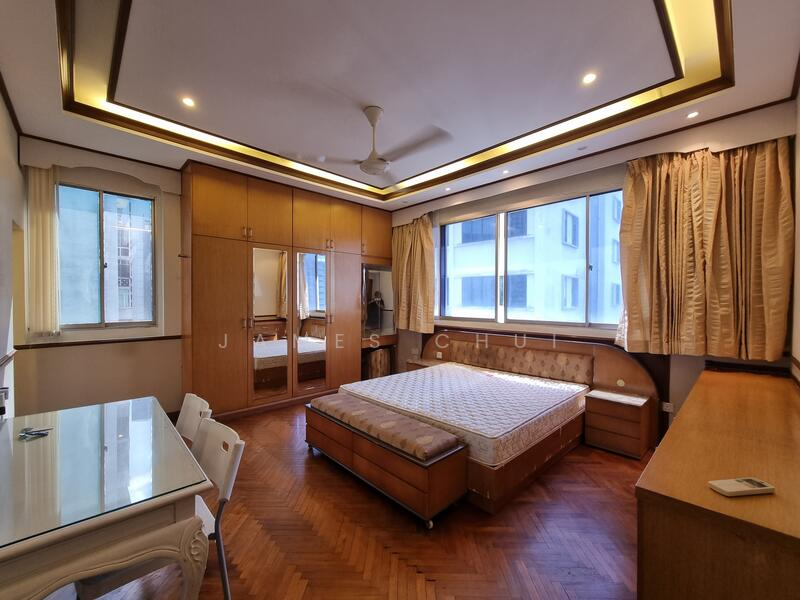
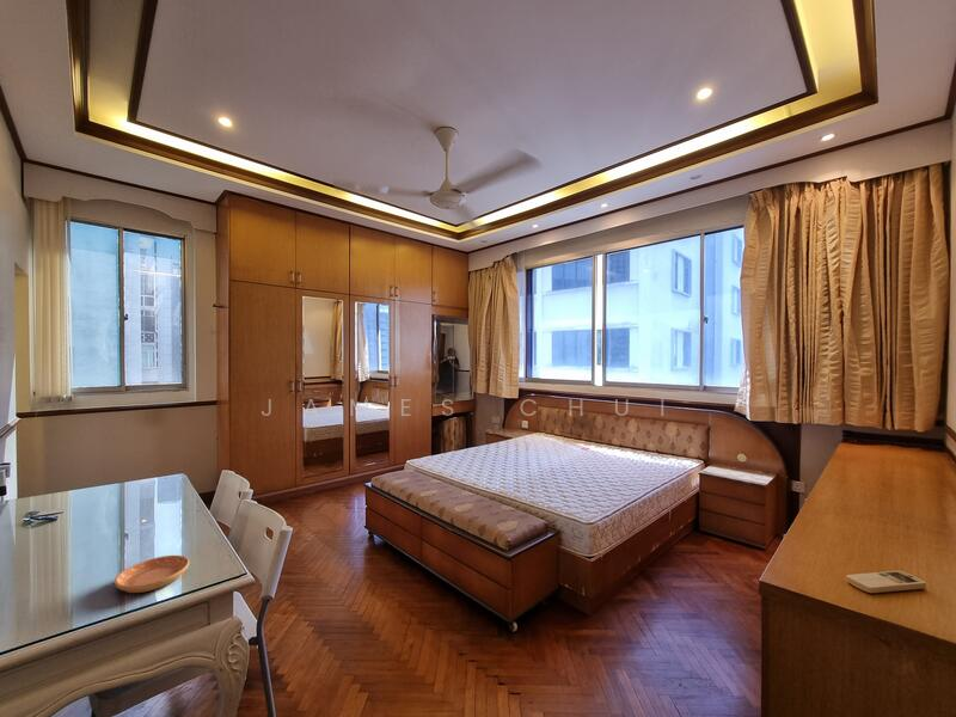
+ saucer [114,554,190,594]
